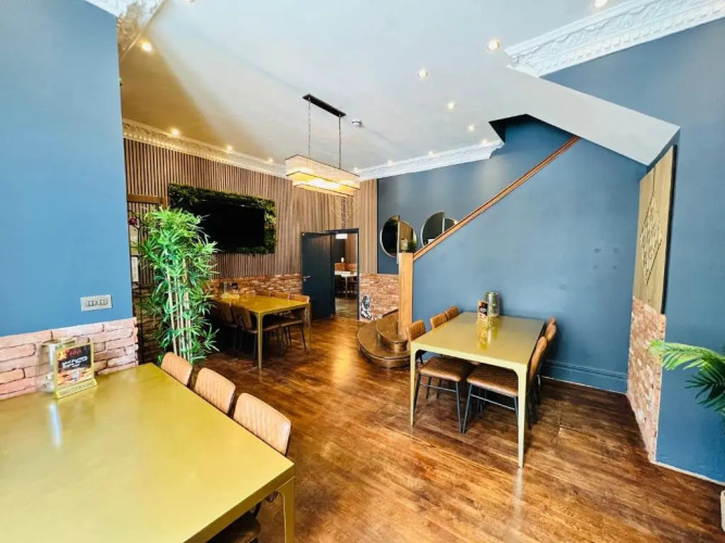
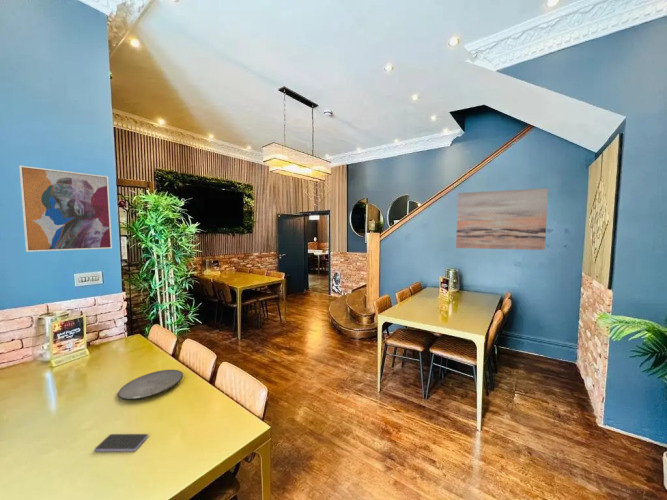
+ wall art [18,165,113,253]
+ smartphone [93,433,149,452]
+ plate [117,369,184,401]
+ wall art [455,187,549,251]
